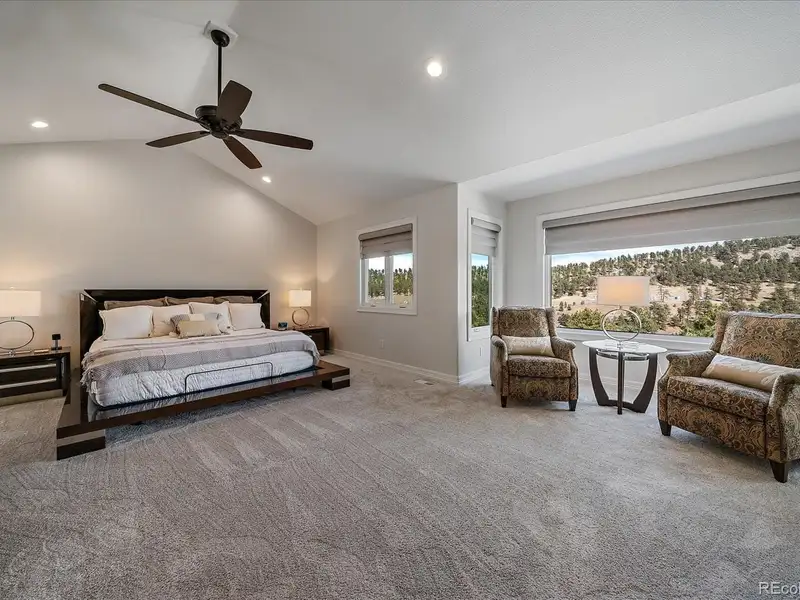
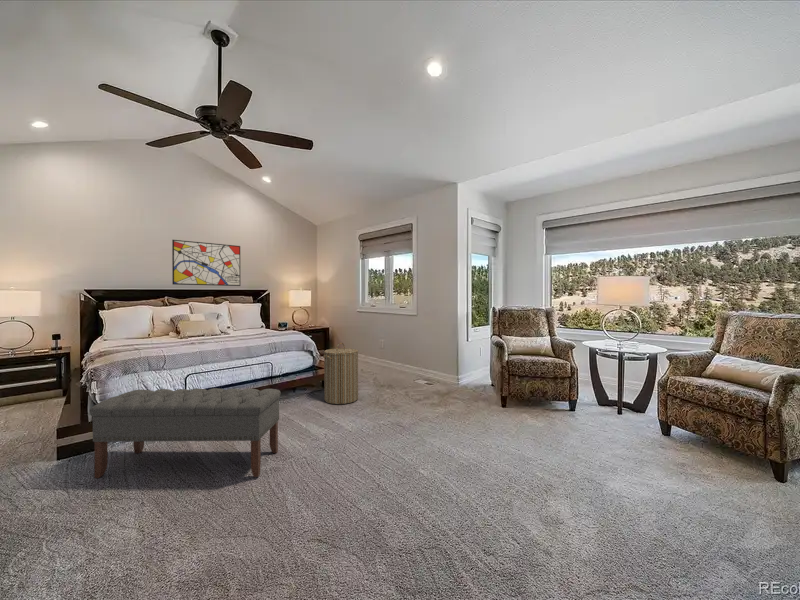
+ wall art [171,239,241,287]
+ laundry hamper [322,342,359,405]
+ bench [89,387,282,479]
